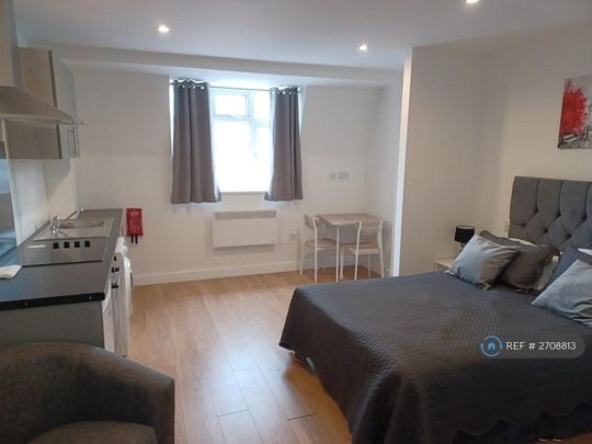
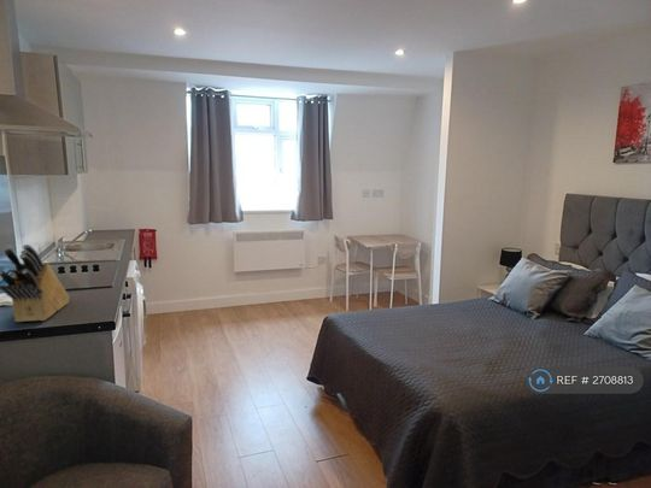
+ knife block [0,243,71,323]
